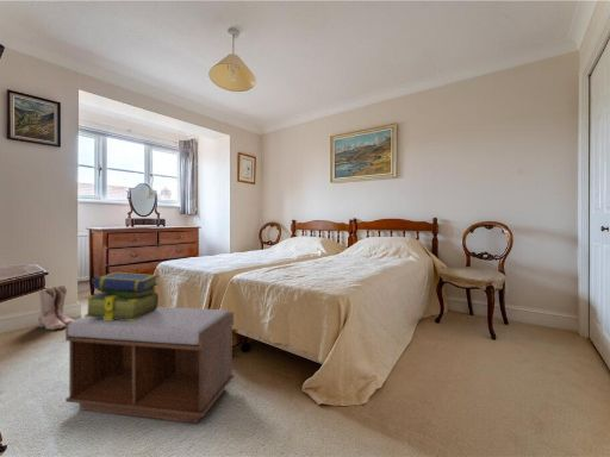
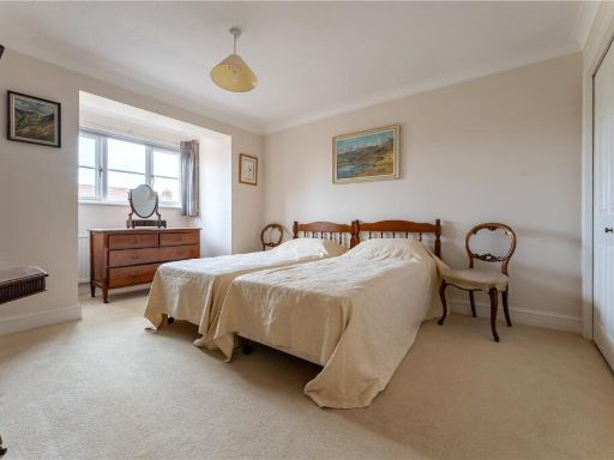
- stack of books [83,271,160,321]
- boots [37,284,76,331]
- bench [64,306,235,425]
